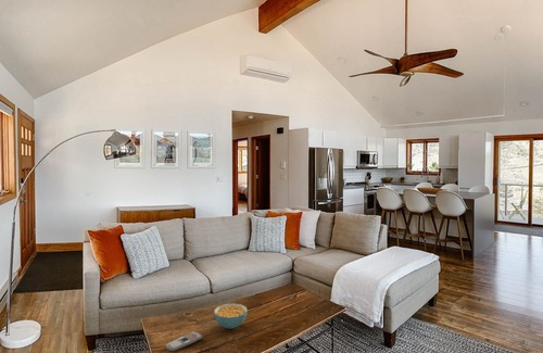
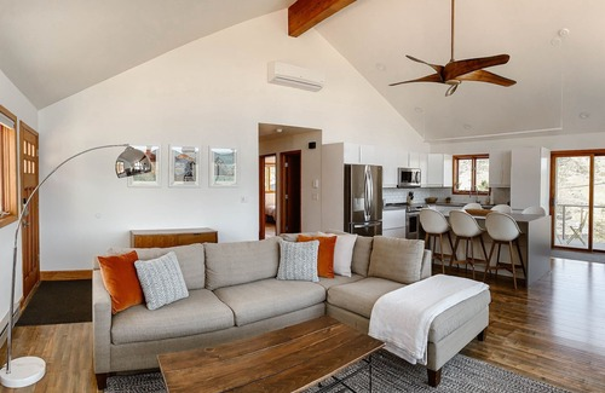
- cereal bowl [213,302,249,330]
- remote control [165,330,203,352]
